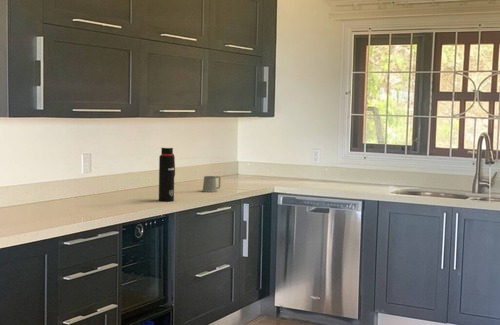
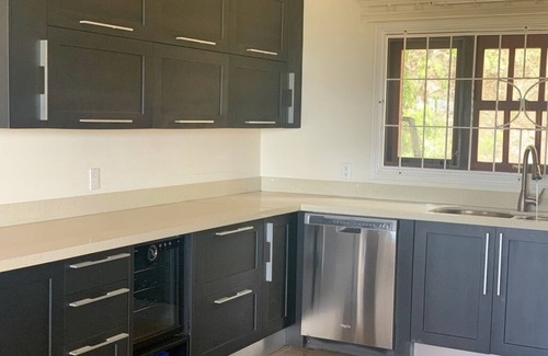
- mug [201,175,222,193]
- water bottle [158,146,176,202]
